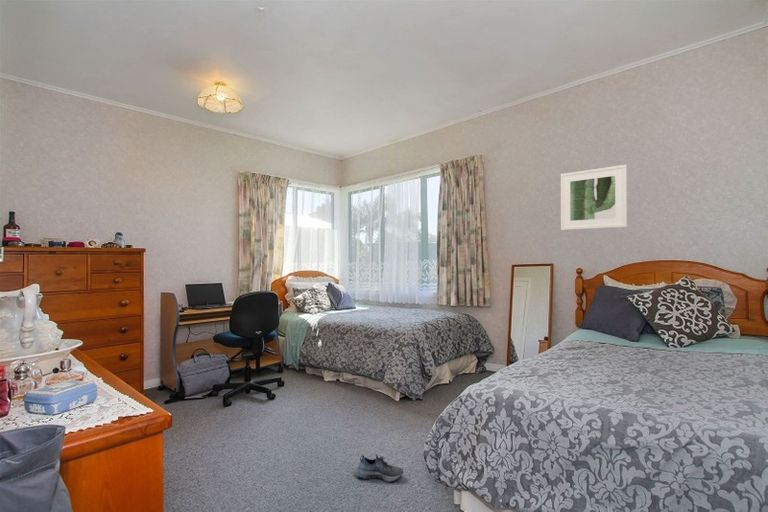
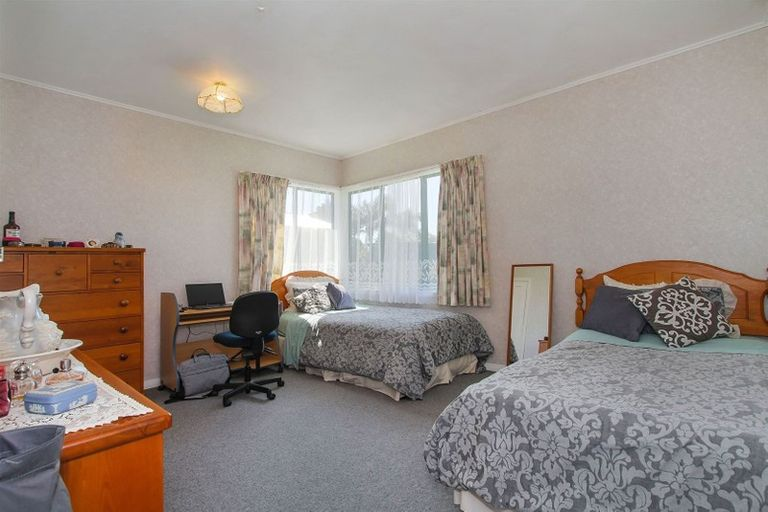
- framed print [560,164,628,231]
- shoe [354,454,404,483]
